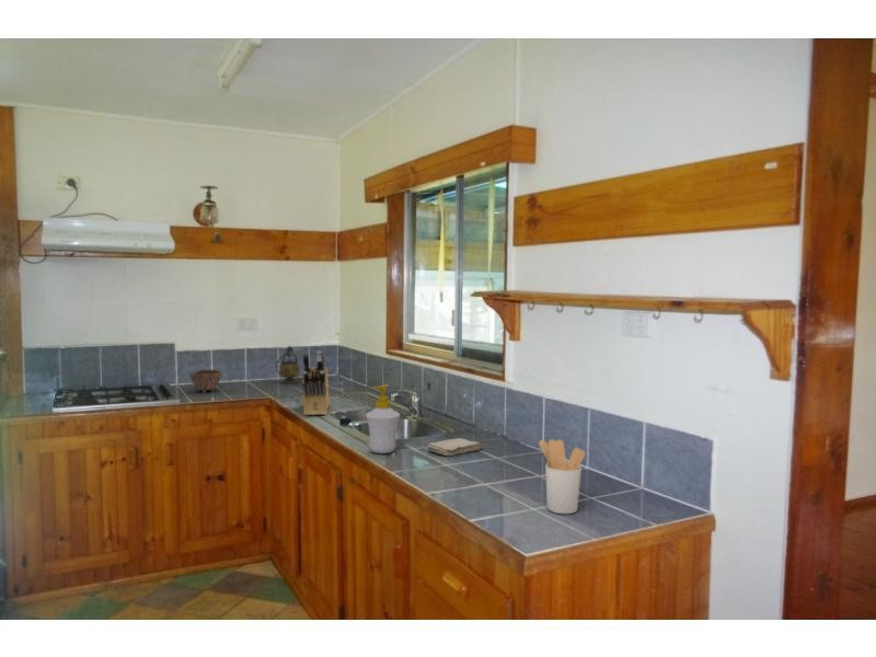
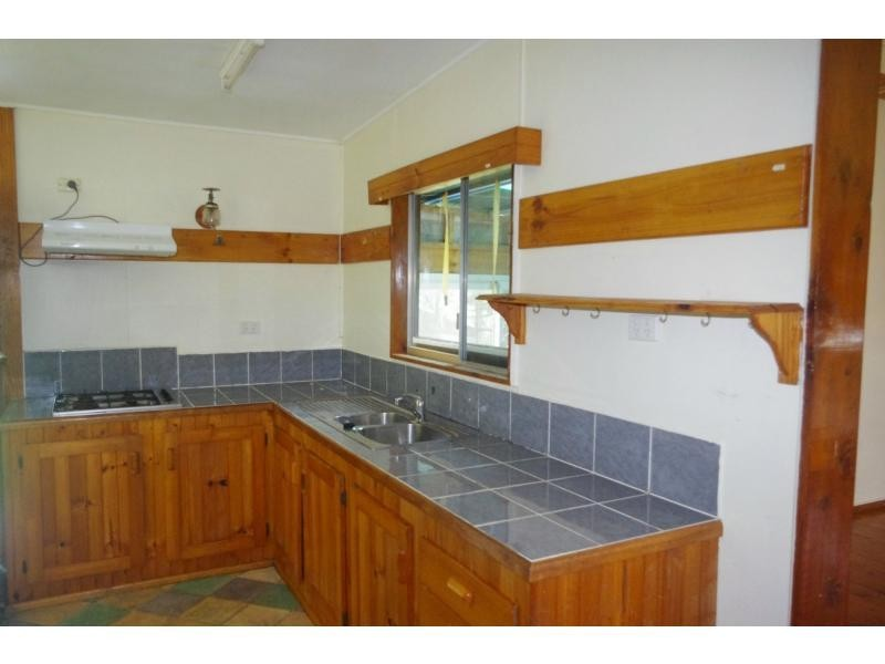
- teapot [274,345,303,385]
- knife block [301,349,330,416]
- soap bottle [365,383,401,454]
- bowl [188,369,222,394]
- washcloth [426,437,483,457]
- utensil holder [538,438,586,515]
